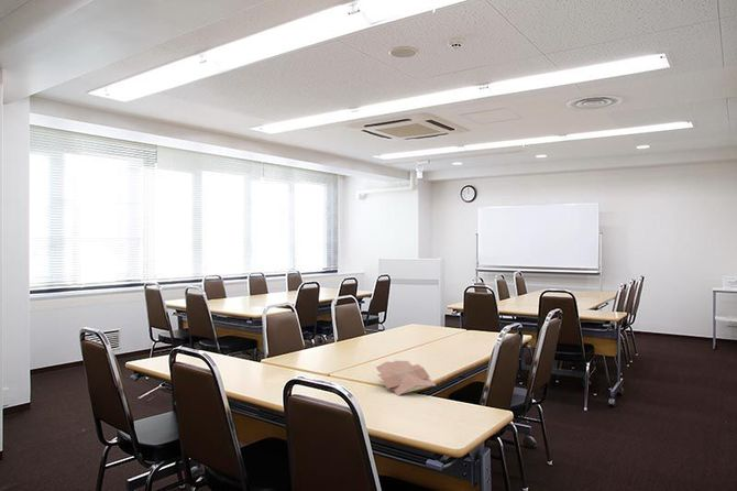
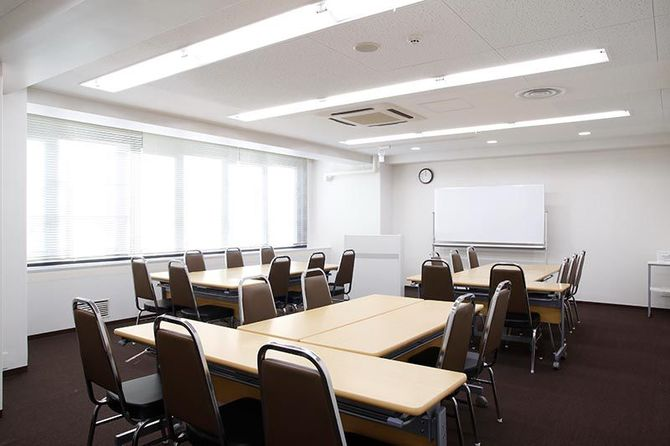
- papers [375,360,438,396]
